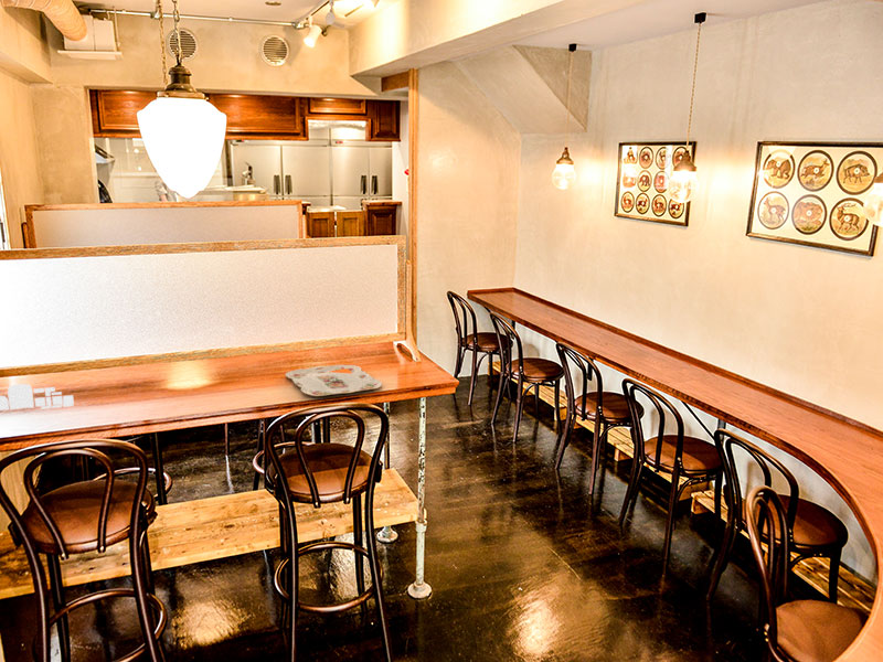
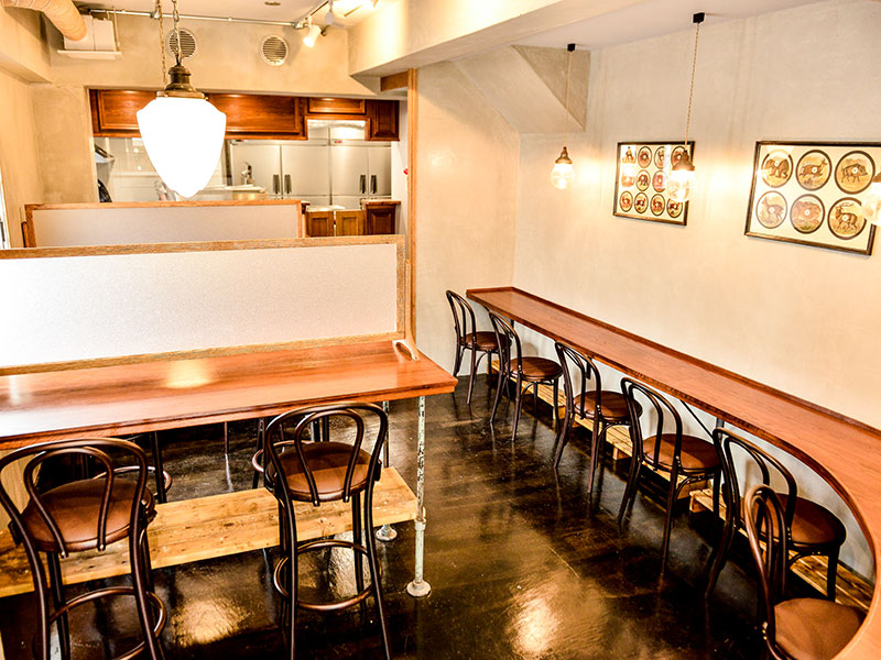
- serving tray [285,364,383,397]
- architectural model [0,383,75,412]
